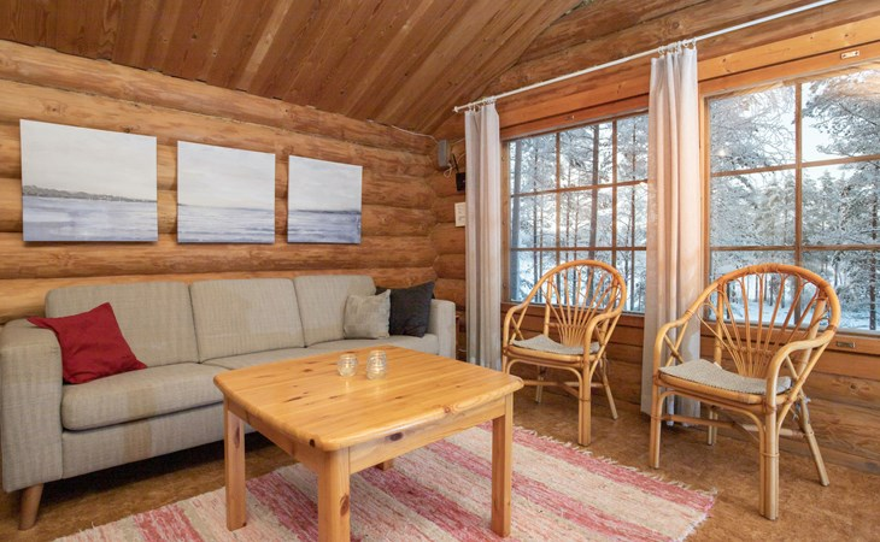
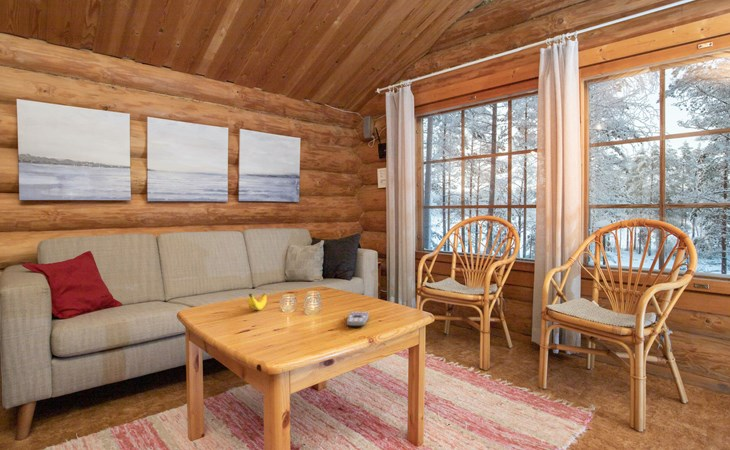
+ remote control [345,310,370,328]
+ banana [247,293,268,311]
